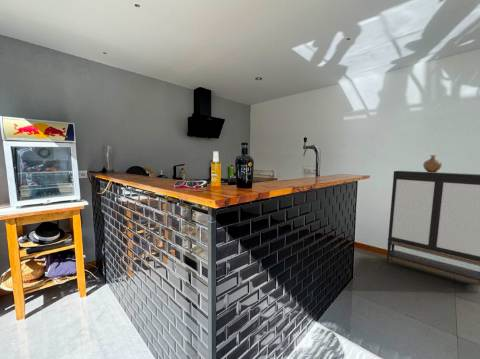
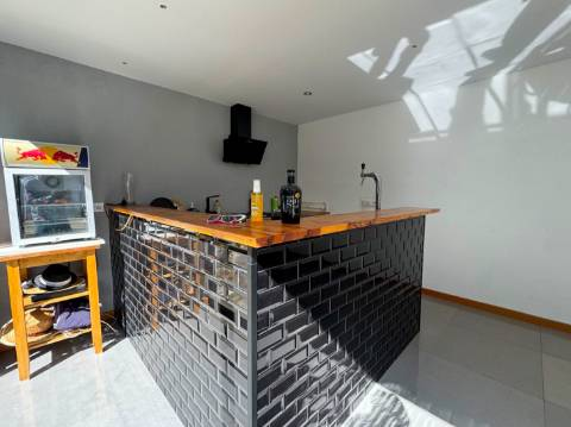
- storage cabinet [386,170,480,285]
- ceramic jug [422,154,443,173]
